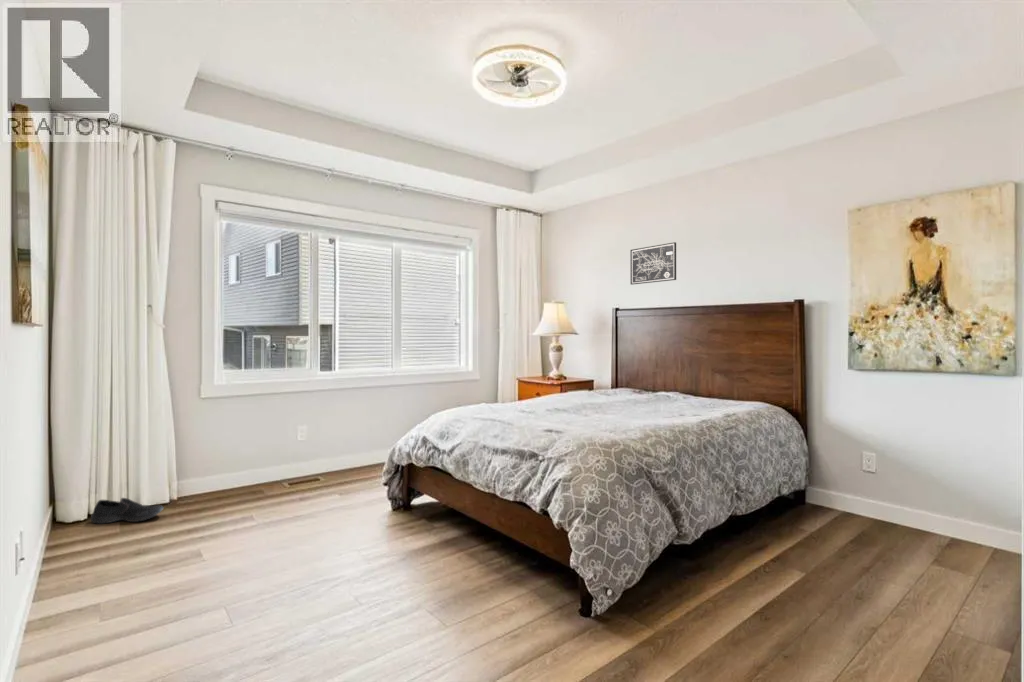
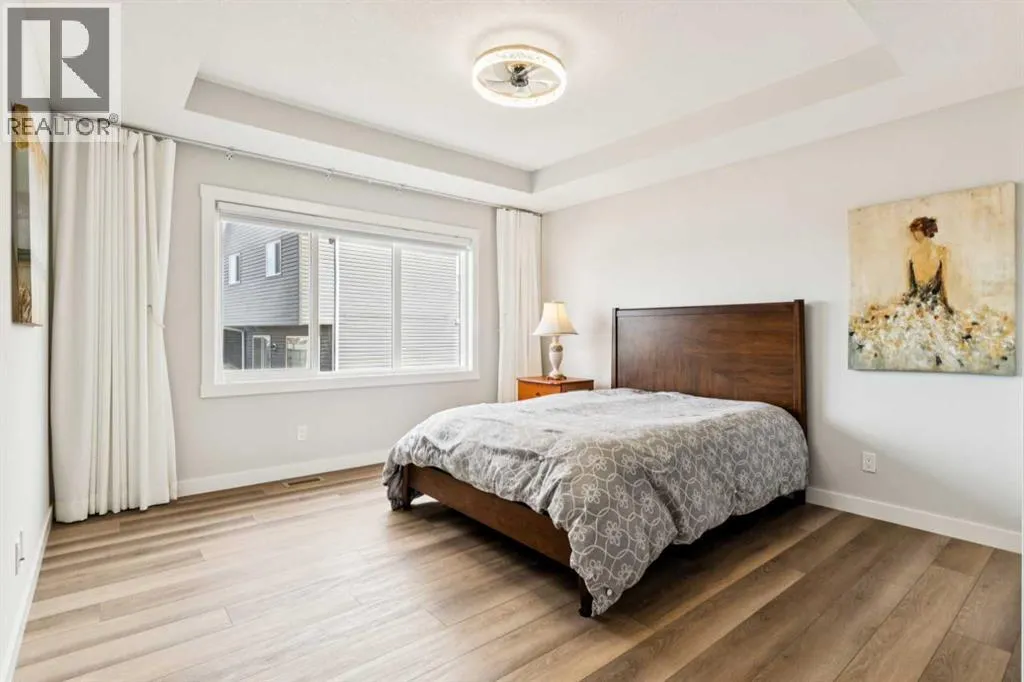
- shoe [90,497,164,525]
- wall art [629,241,677,286]
